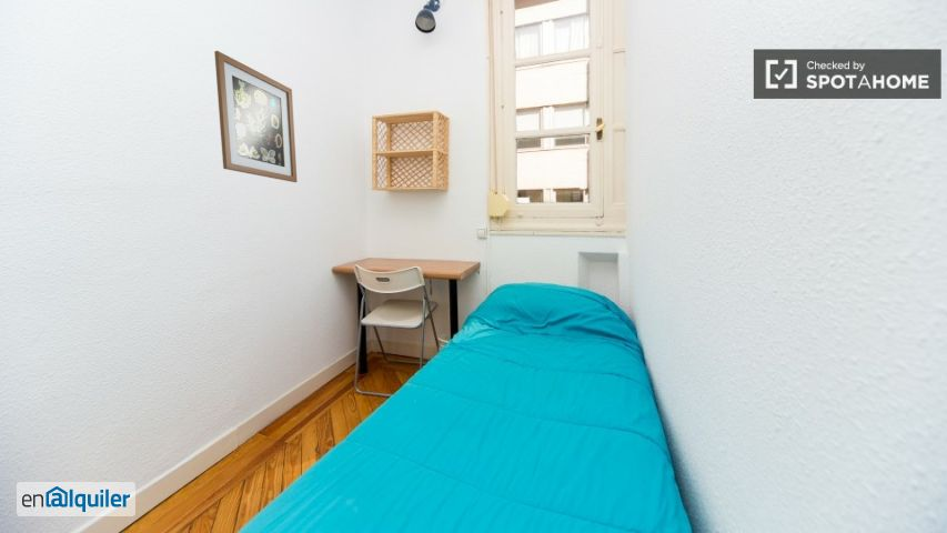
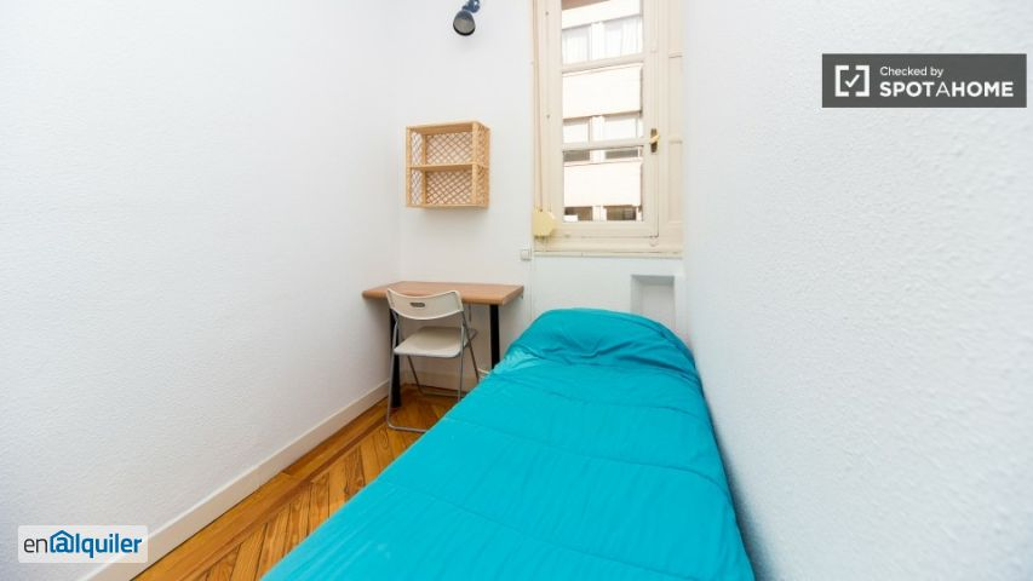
- wall art [213,50,298,183]
